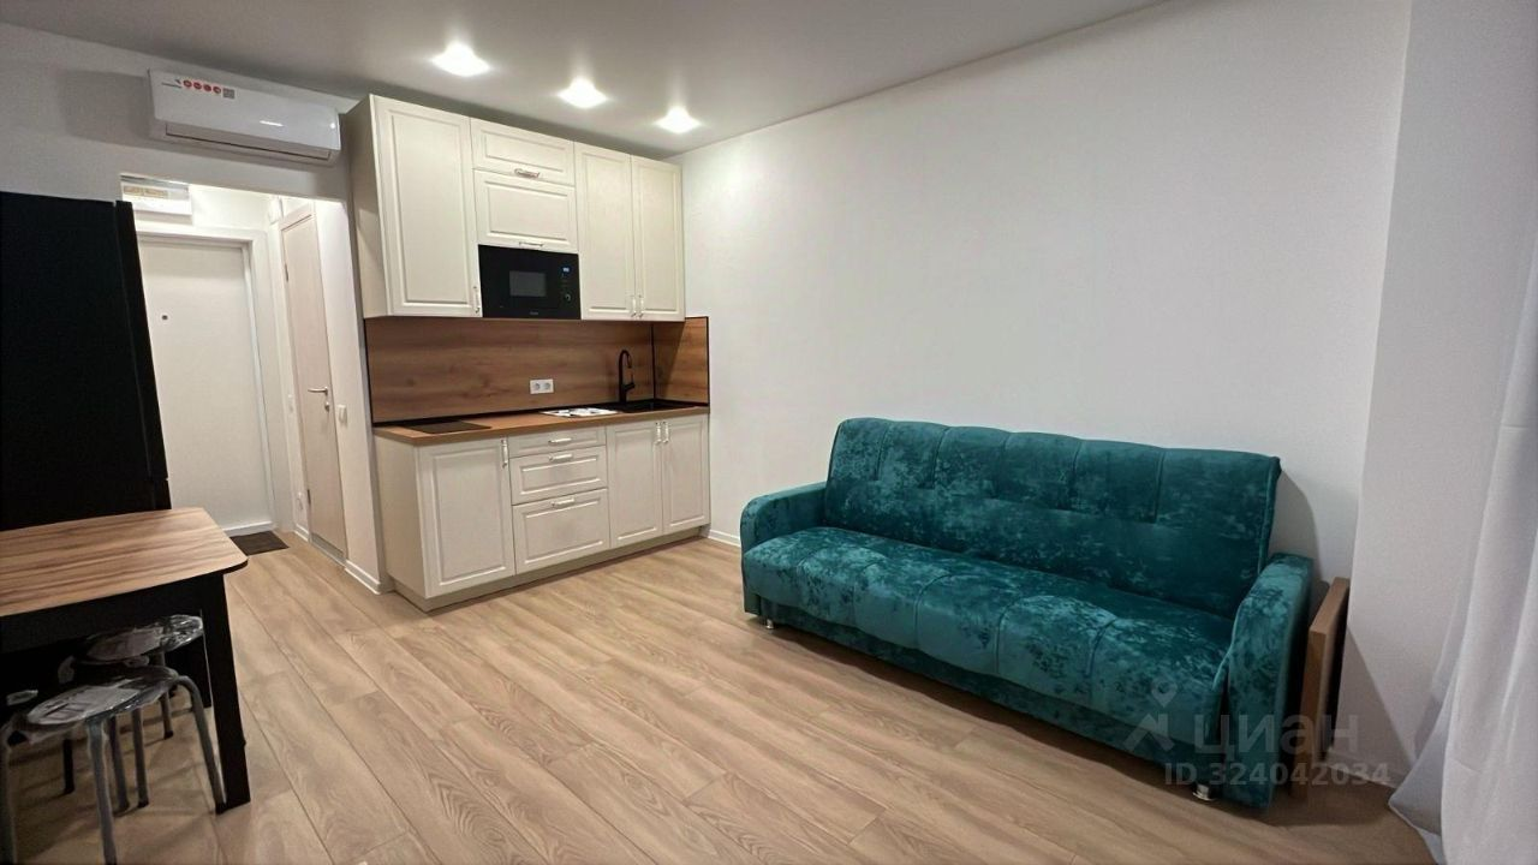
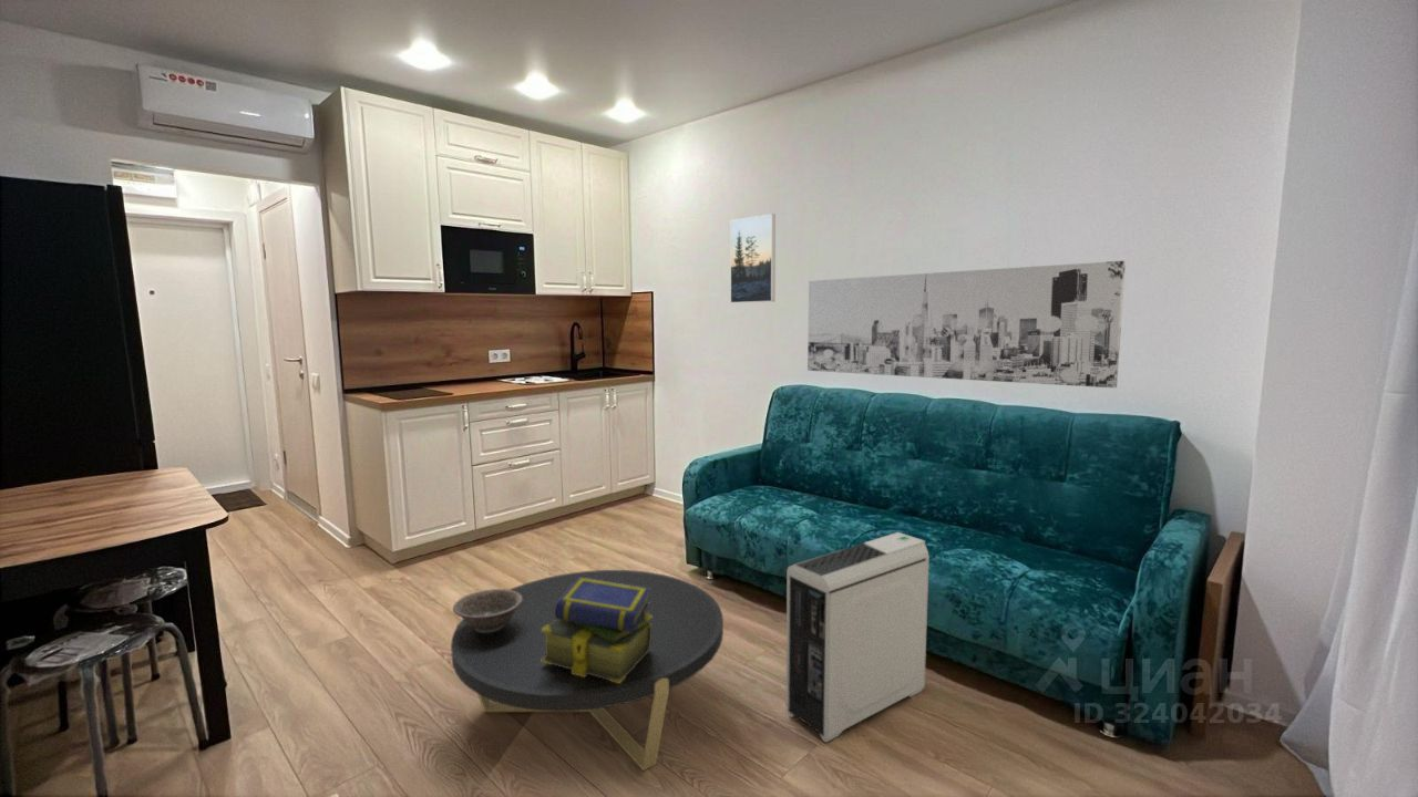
+ decorative bowl [452,588,523,633]
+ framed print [729,213,777,304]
+ air purifier [784,531,931,744]
+ stack of books [541,577,653,683]
+ coffee table [450,569,725,772]
+ wall art [806,260,1127,389]
